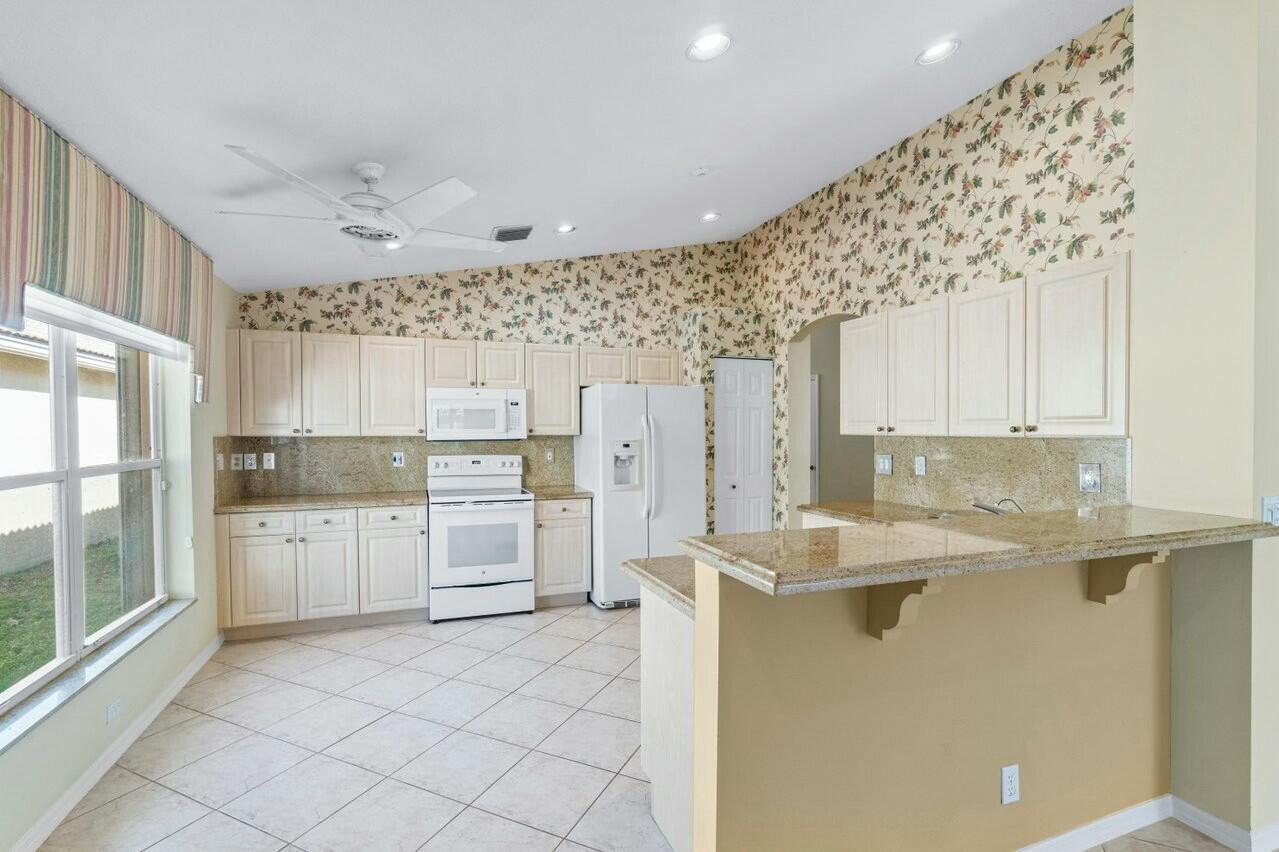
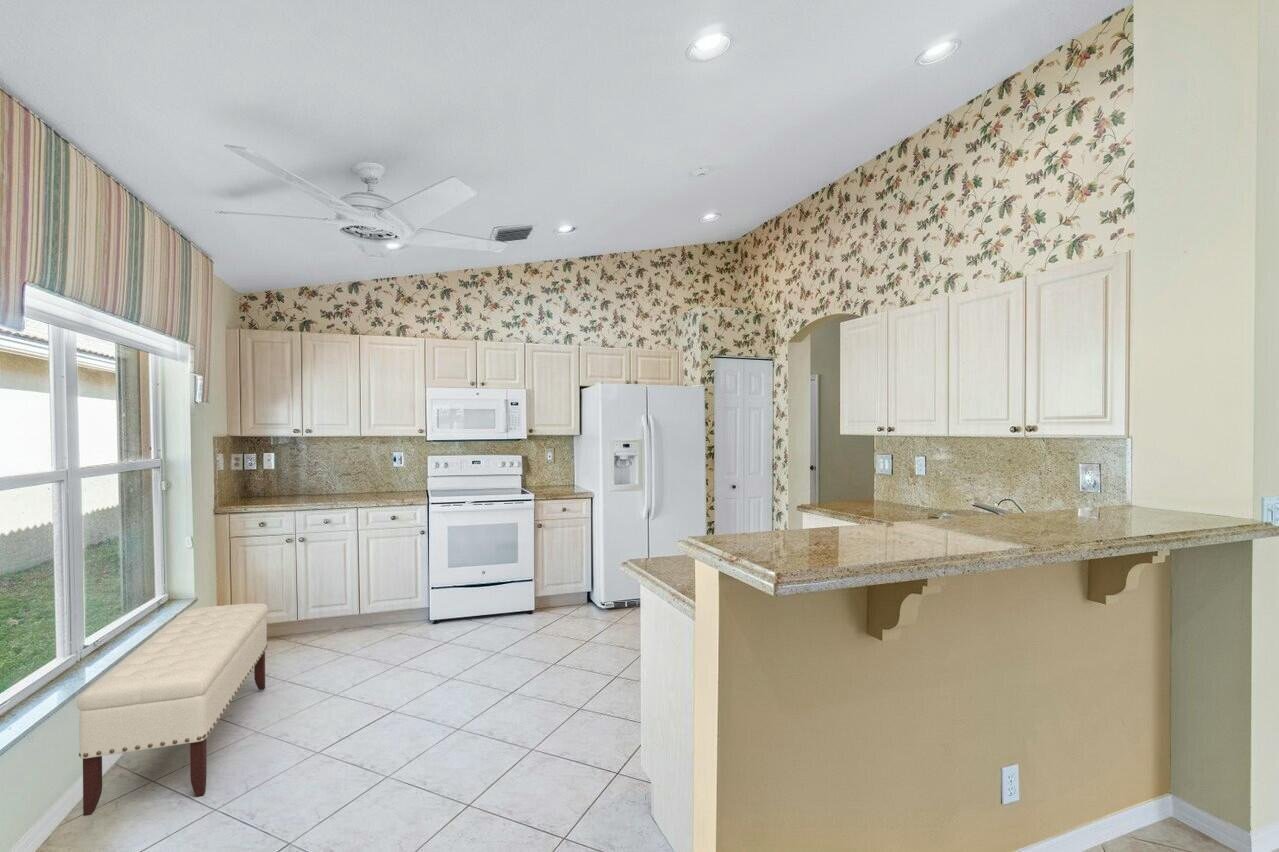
+ bench [75,602,269,817]
